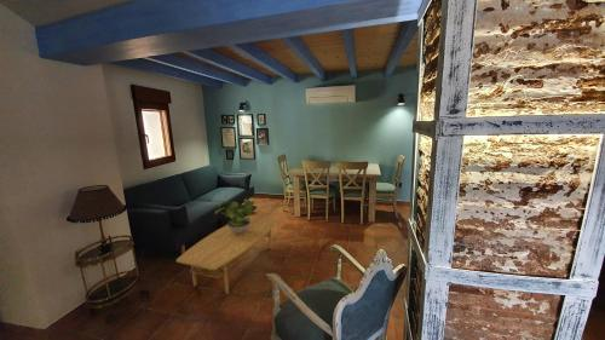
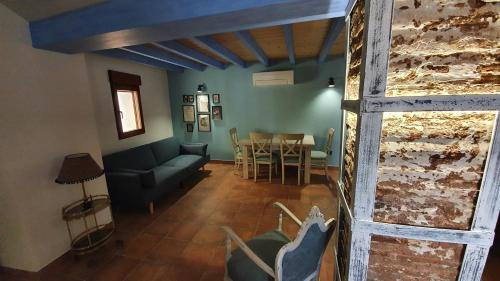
- potted plant [214,197,255,234]
- coffee table [175,214,278,295]
